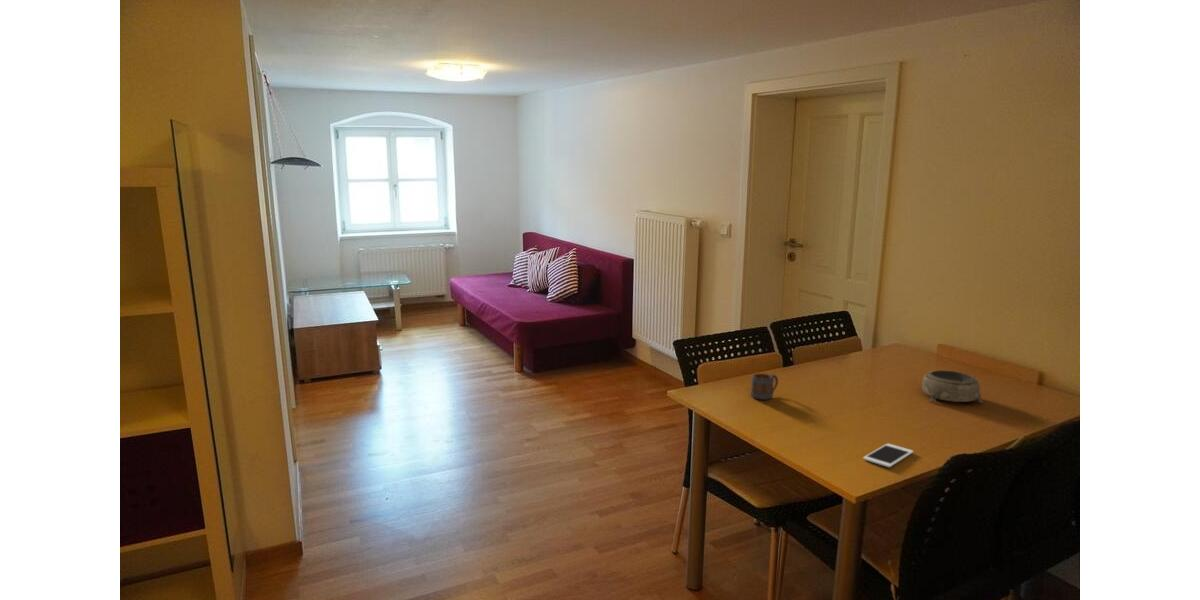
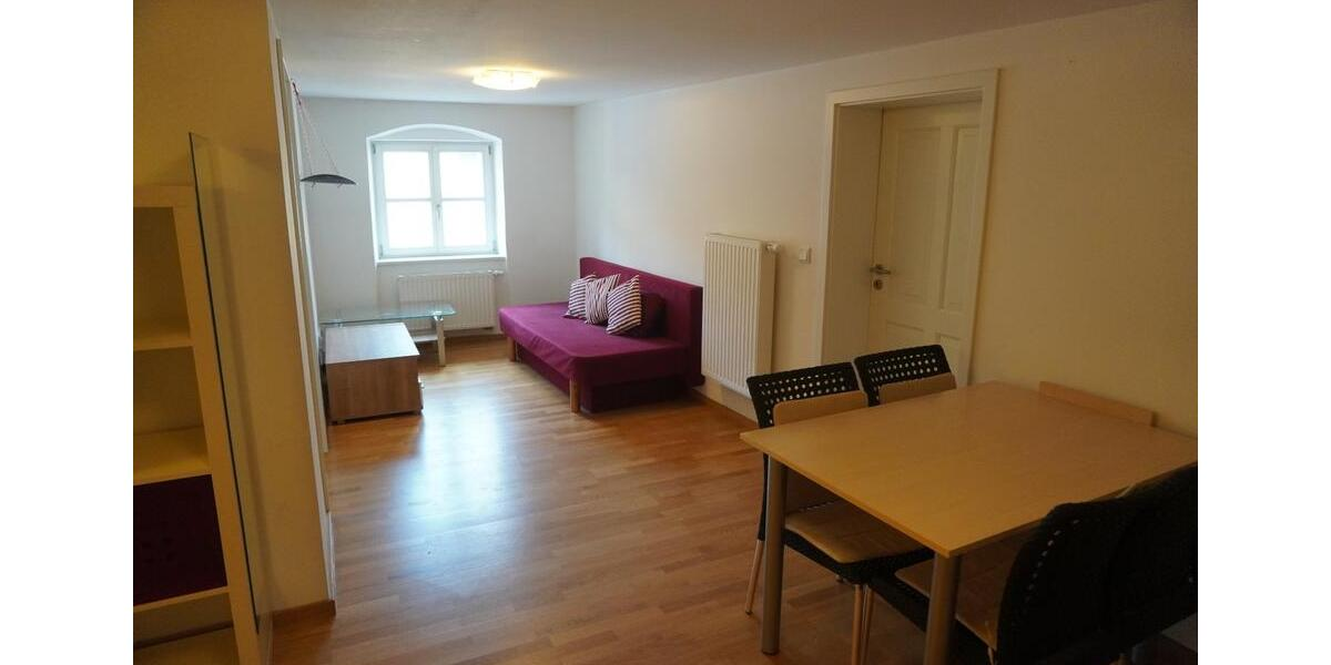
- mug [750,372,779,401]
- cell phone [862,443,914,468]
- decorative bowl [921,369,984,404]
